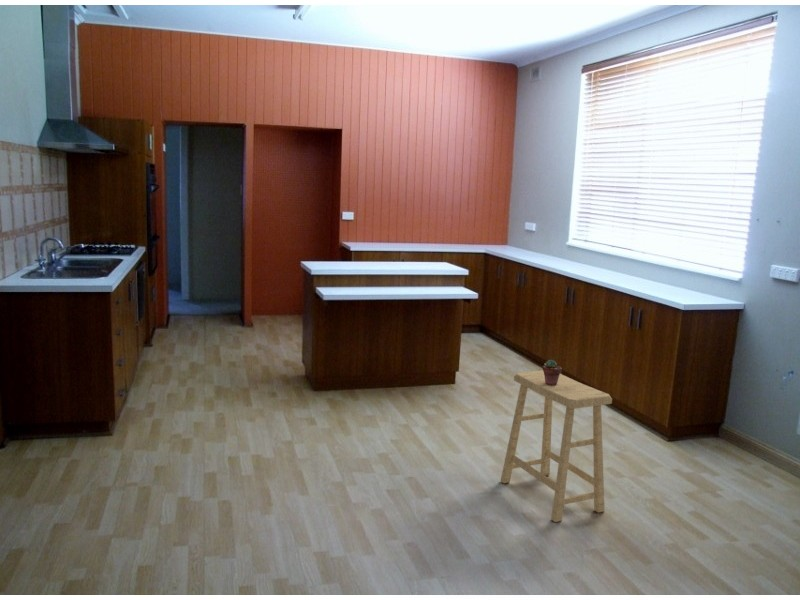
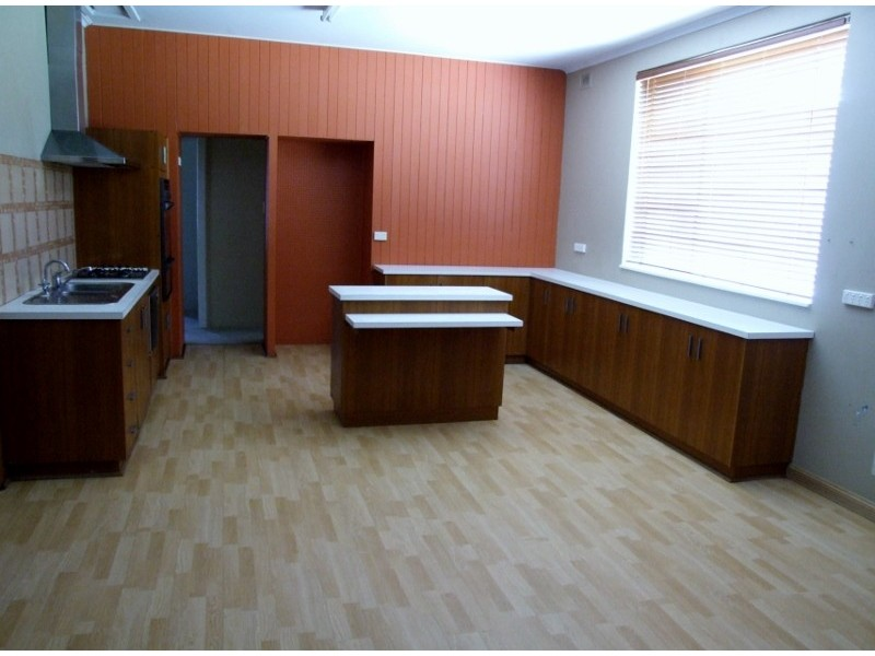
- stool [500,369,613,523]
- potted succulent [542,359,563,386]
